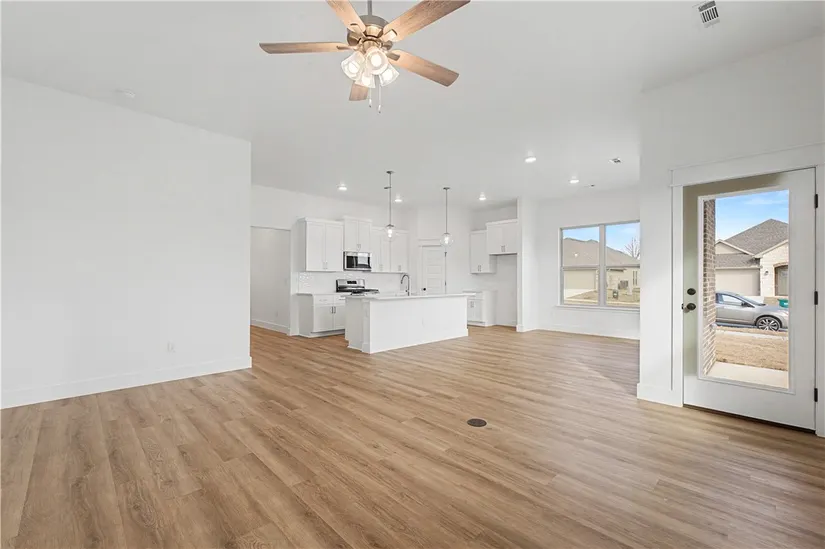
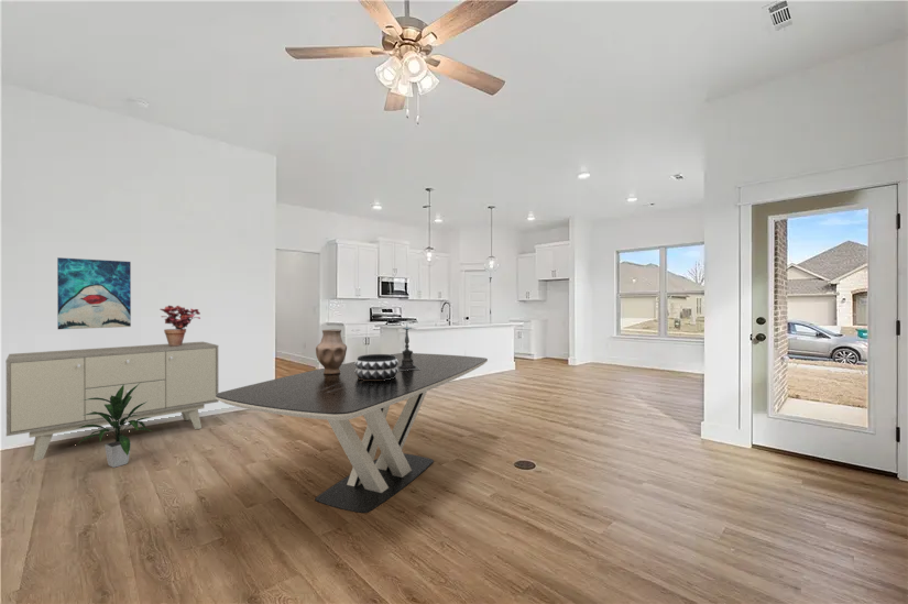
+ candle holder [397,325,420,371]
+ wall art [56,256,132,330]
+ vase [315,328,348,375]
+ decorative bowl [354,353,398,381]
+ potted plant [158,305,201,345]
+ sideboard [4,341,219,462]
+ indoor plant [76,384,153,469]
+ dining table [216,352,489,514]
